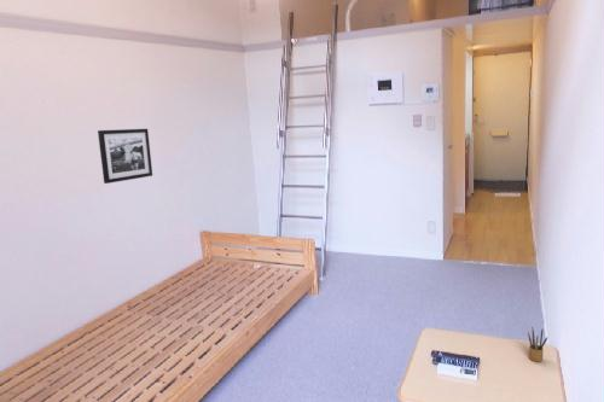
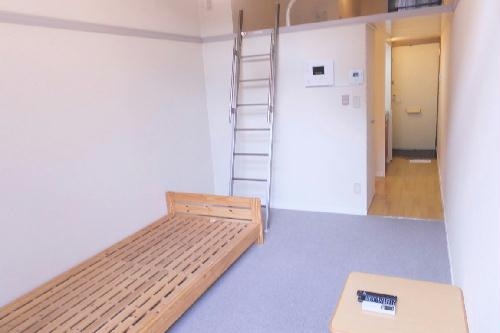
- picture frame [97,128,153,185]
- pencil box [527,325,548,363]
